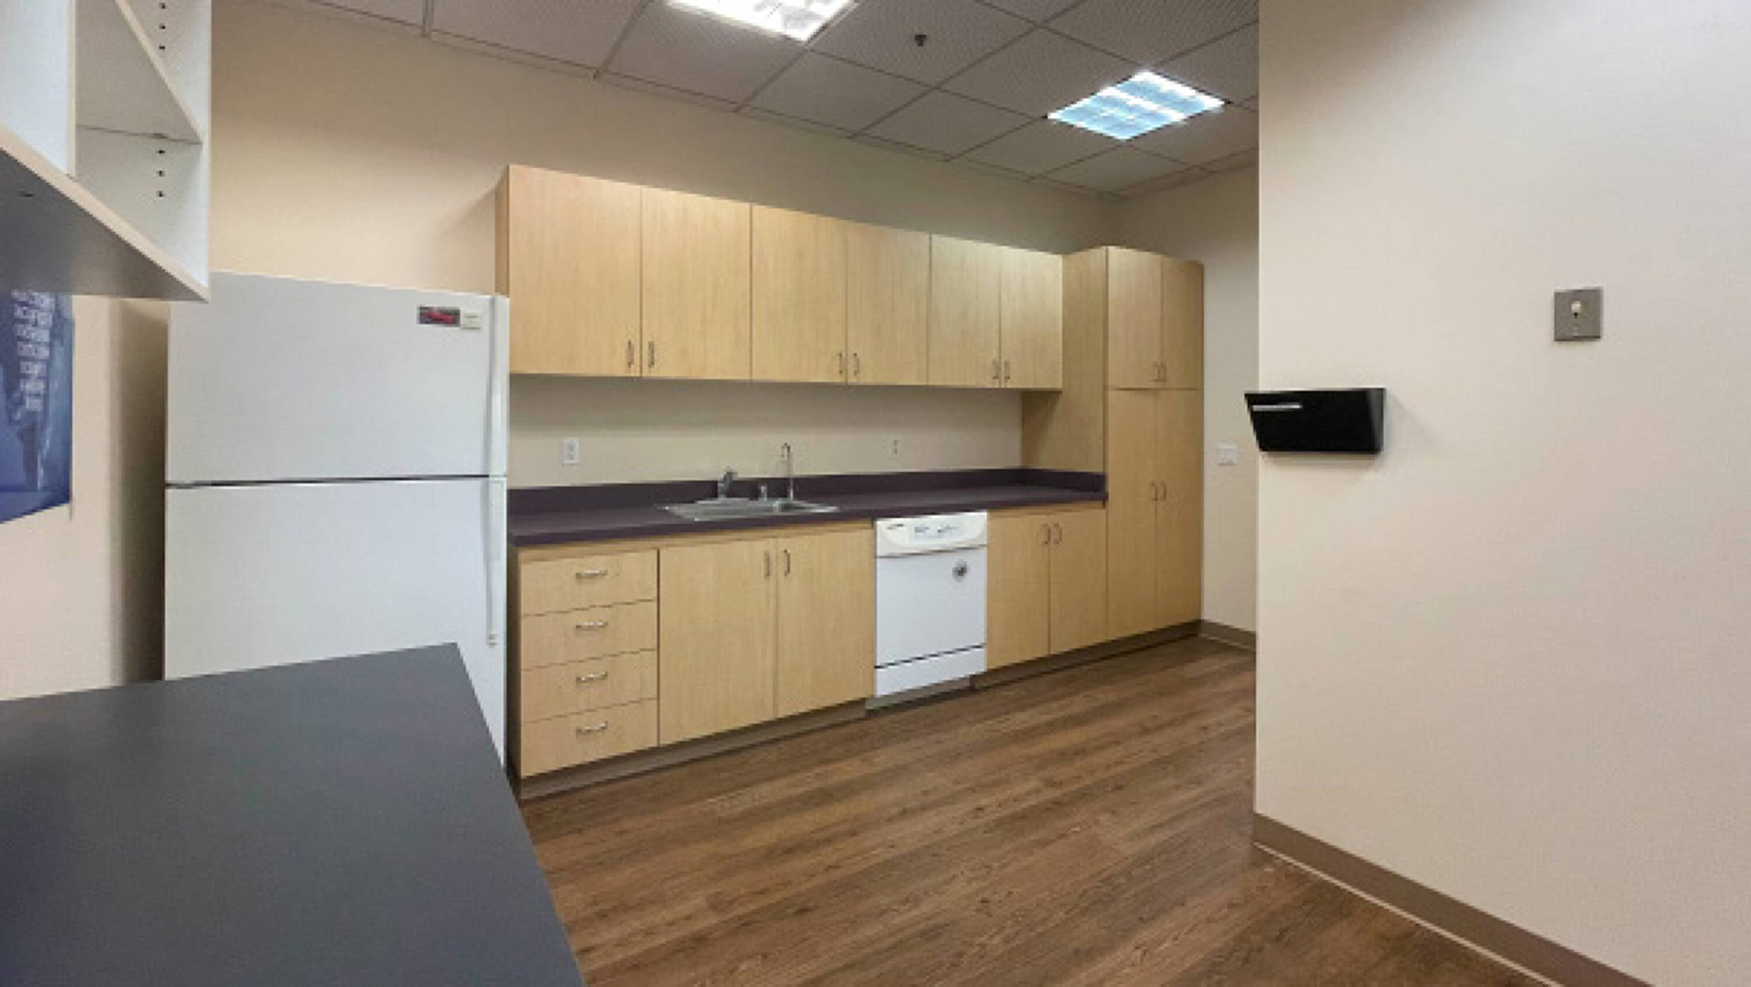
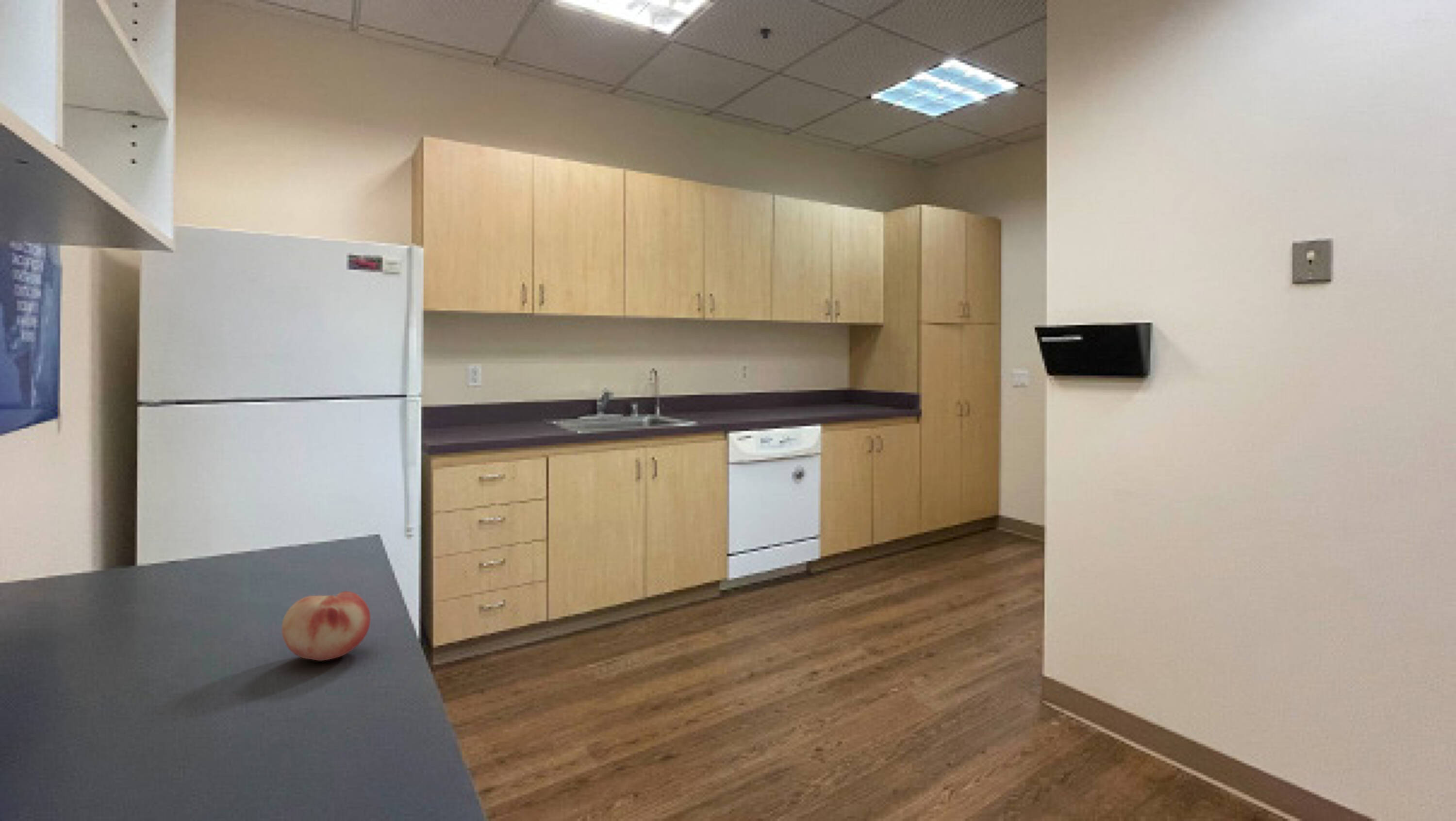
+ fruit [281,591,371,661]
